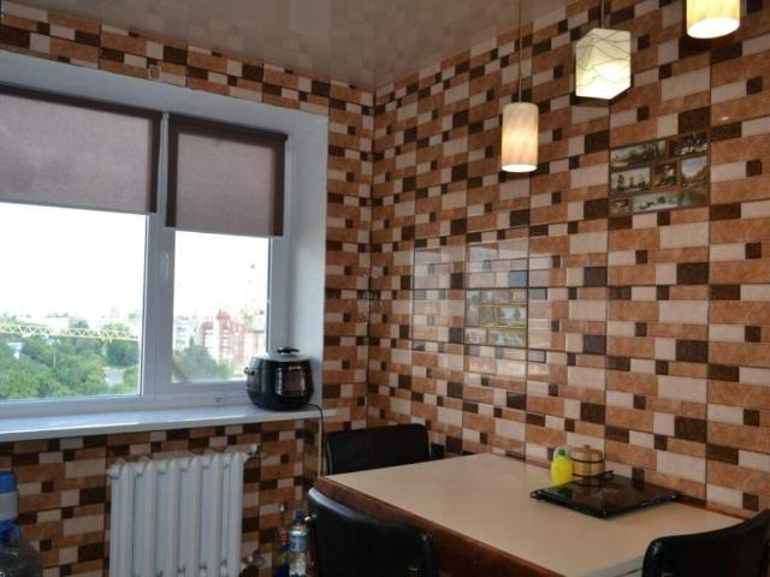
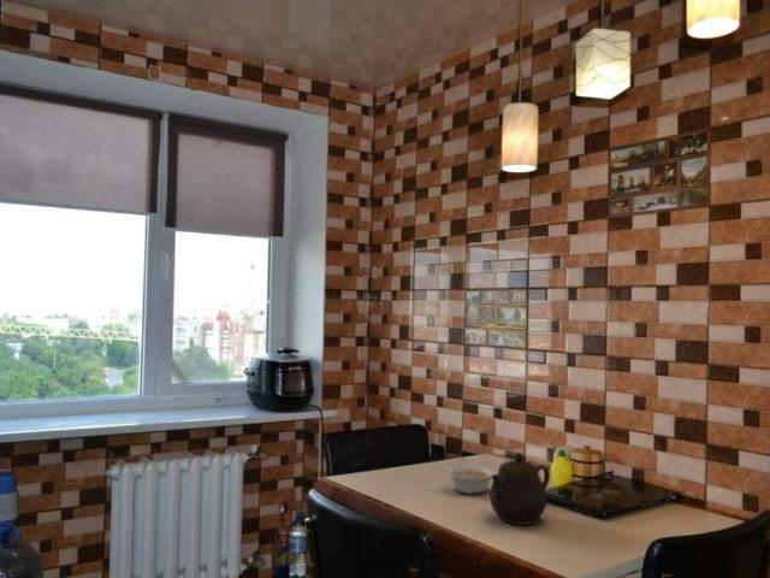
+ teapot [488,452,551,526]
+ legume [436,465,496,495]
